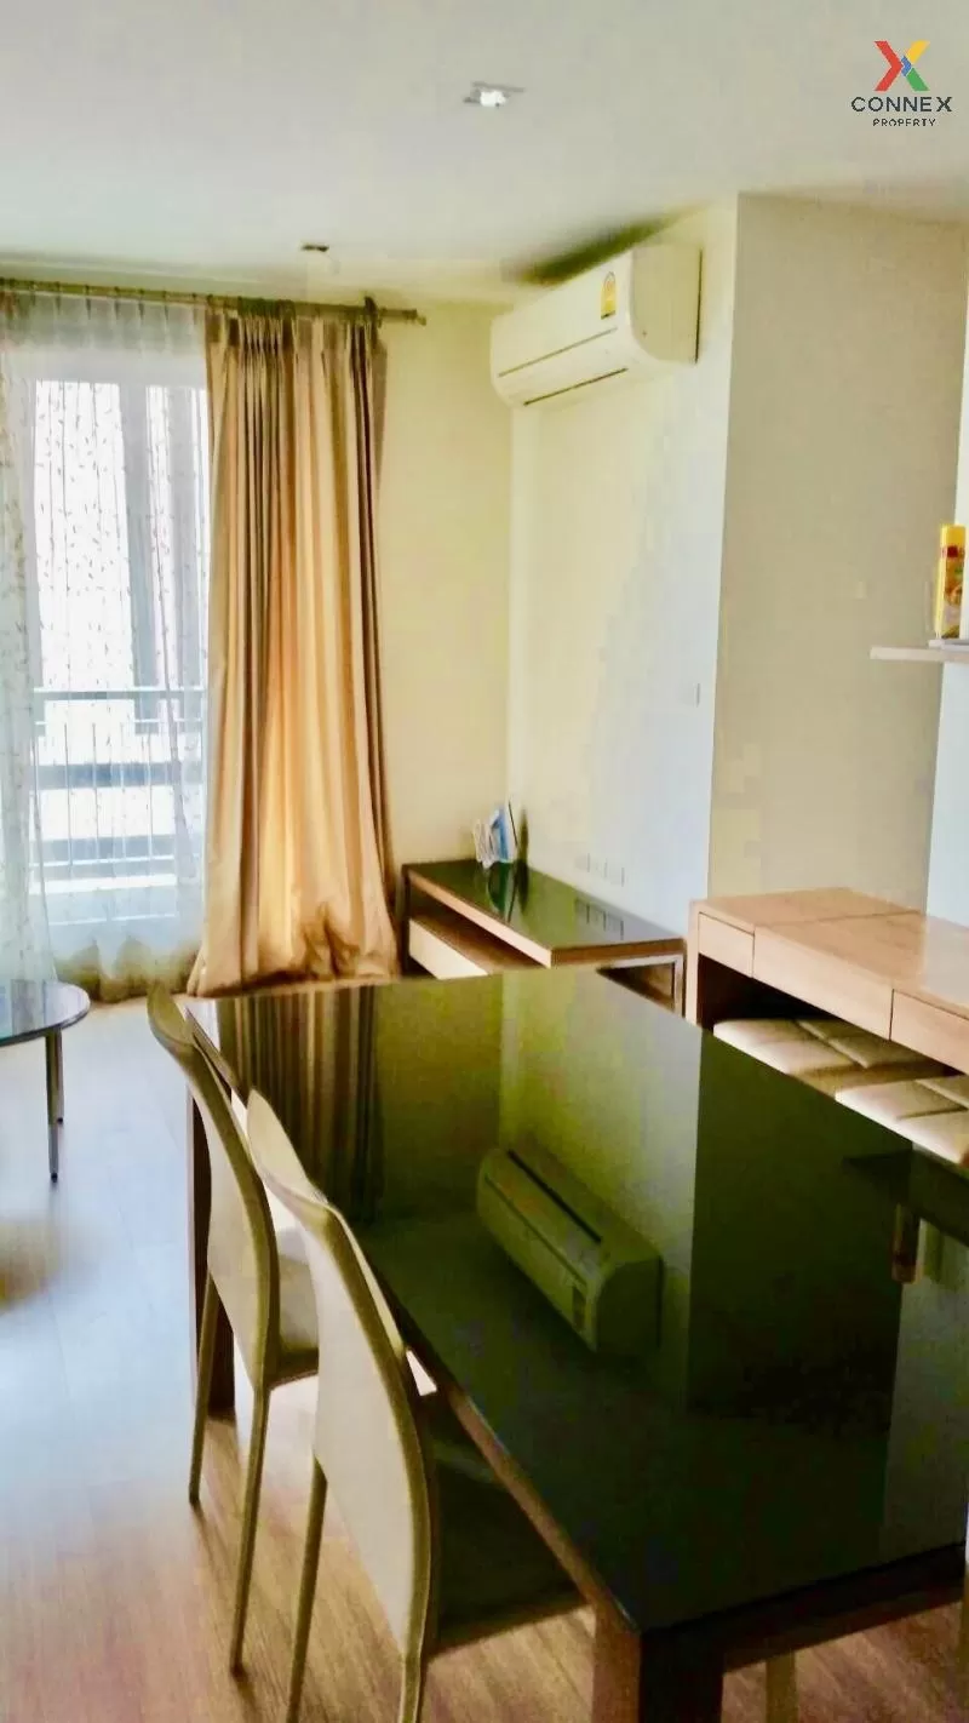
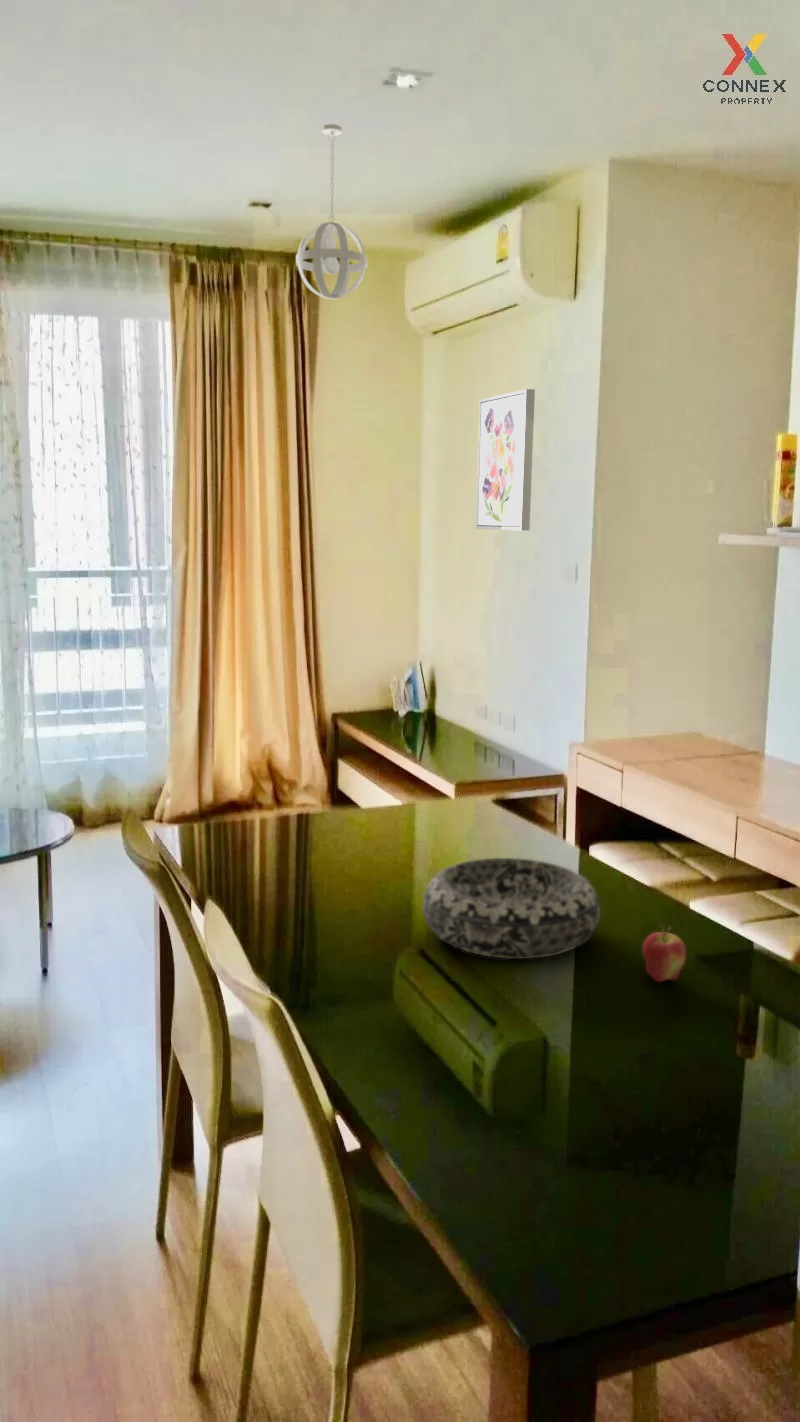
+ wall art [475,388,536,531]
+ fruit [641,921,687,983]
+ decorative bowl [422,857,601,960]
+ pendant light [295,123,368,300]
